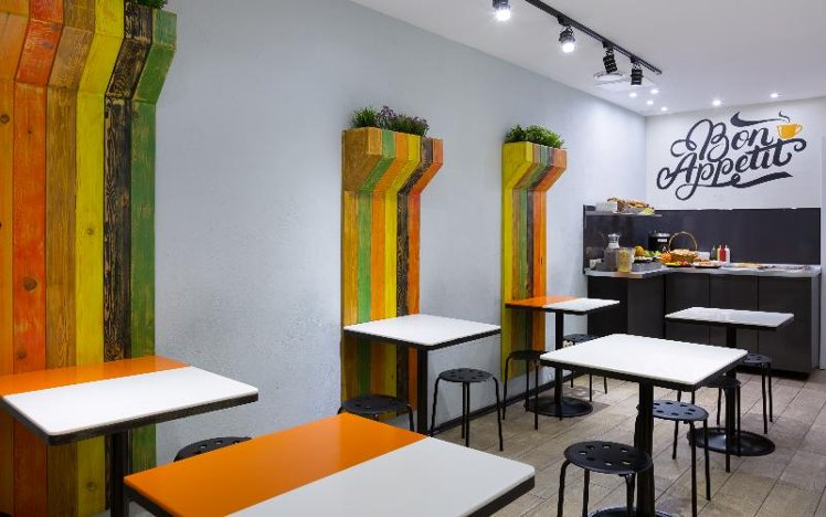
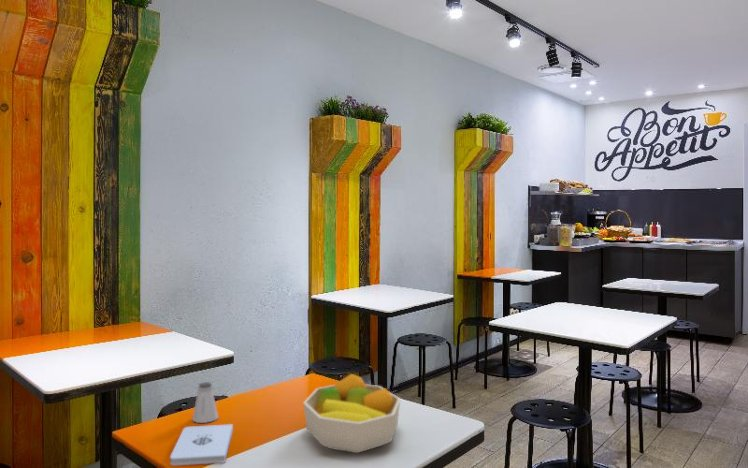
+ notepad [169,423,234,466]
+ fruit bowl [302,373,401,454]
+ saltshaker [191,381,219,424]
